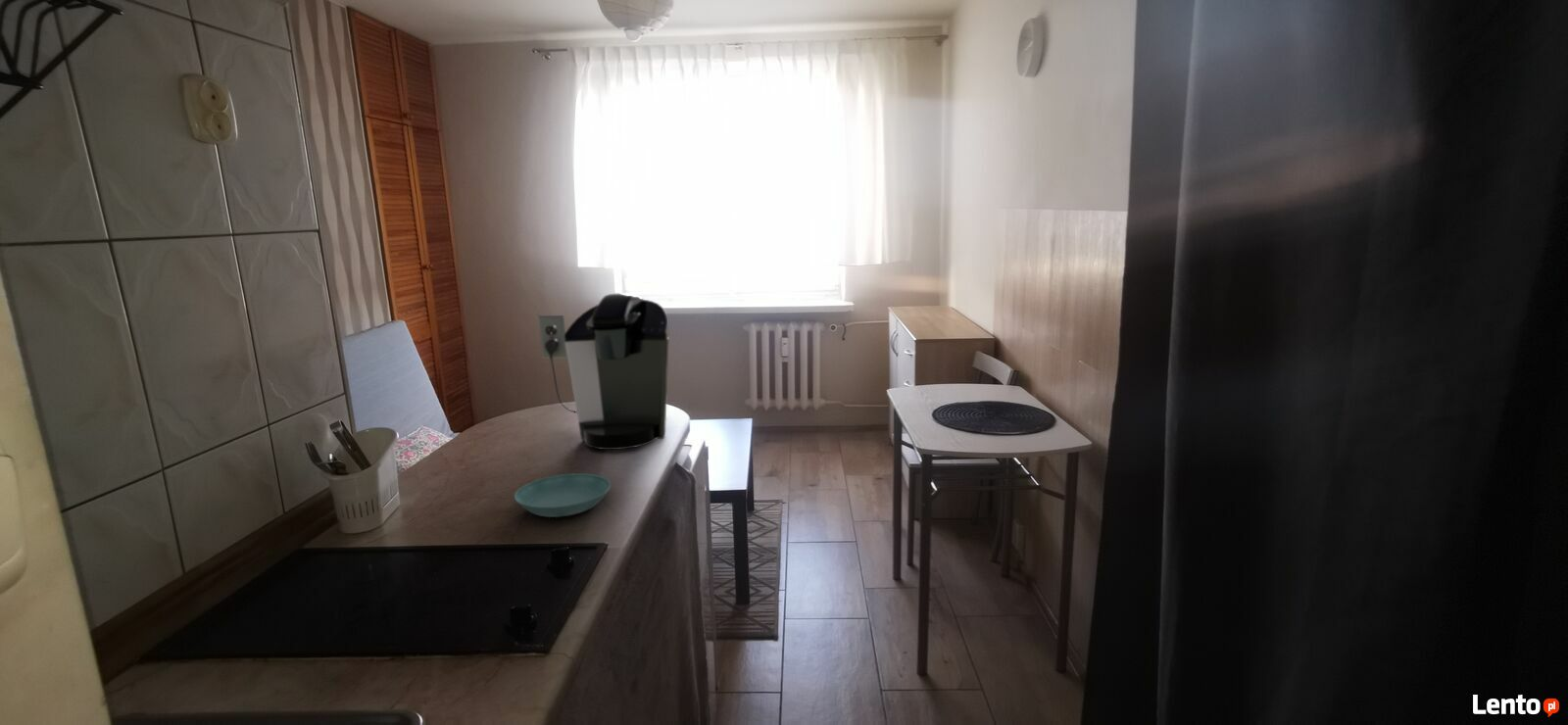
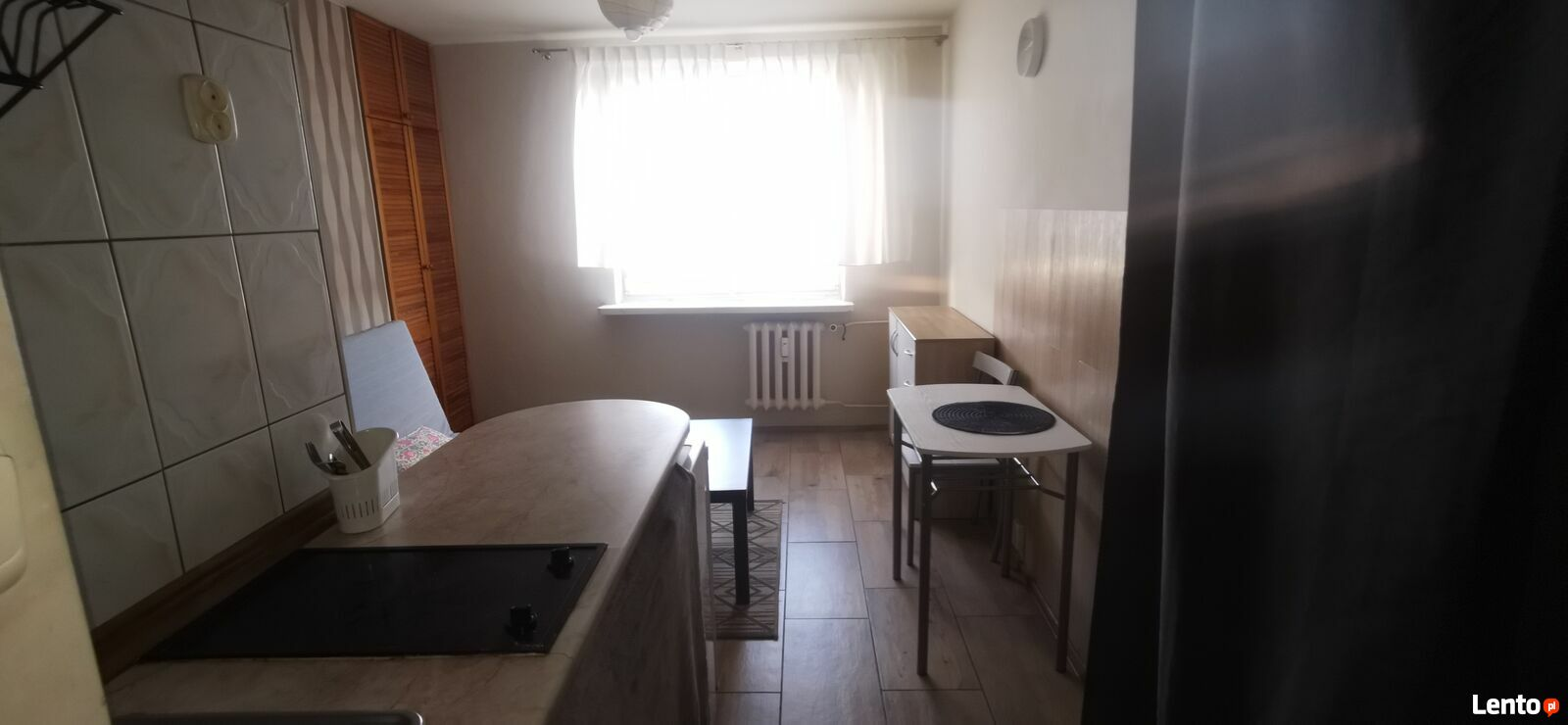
- saucer [514,472,612,518]
- coffee maker [537,292,670,451]
